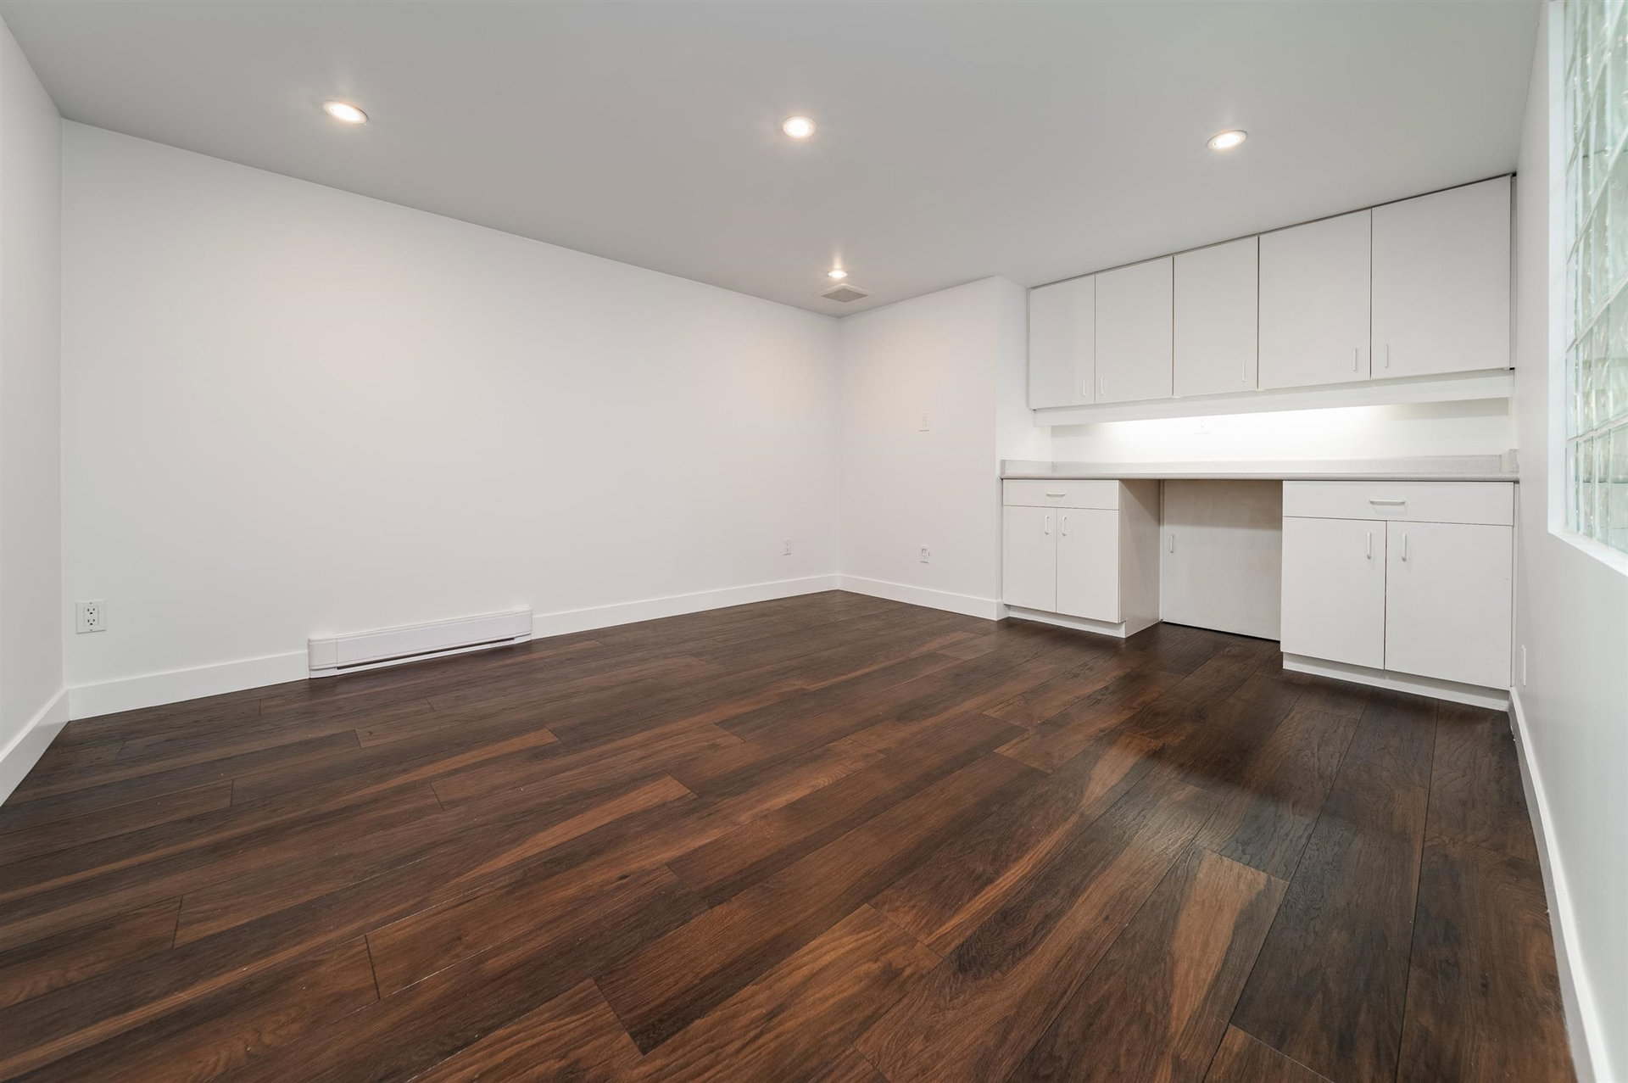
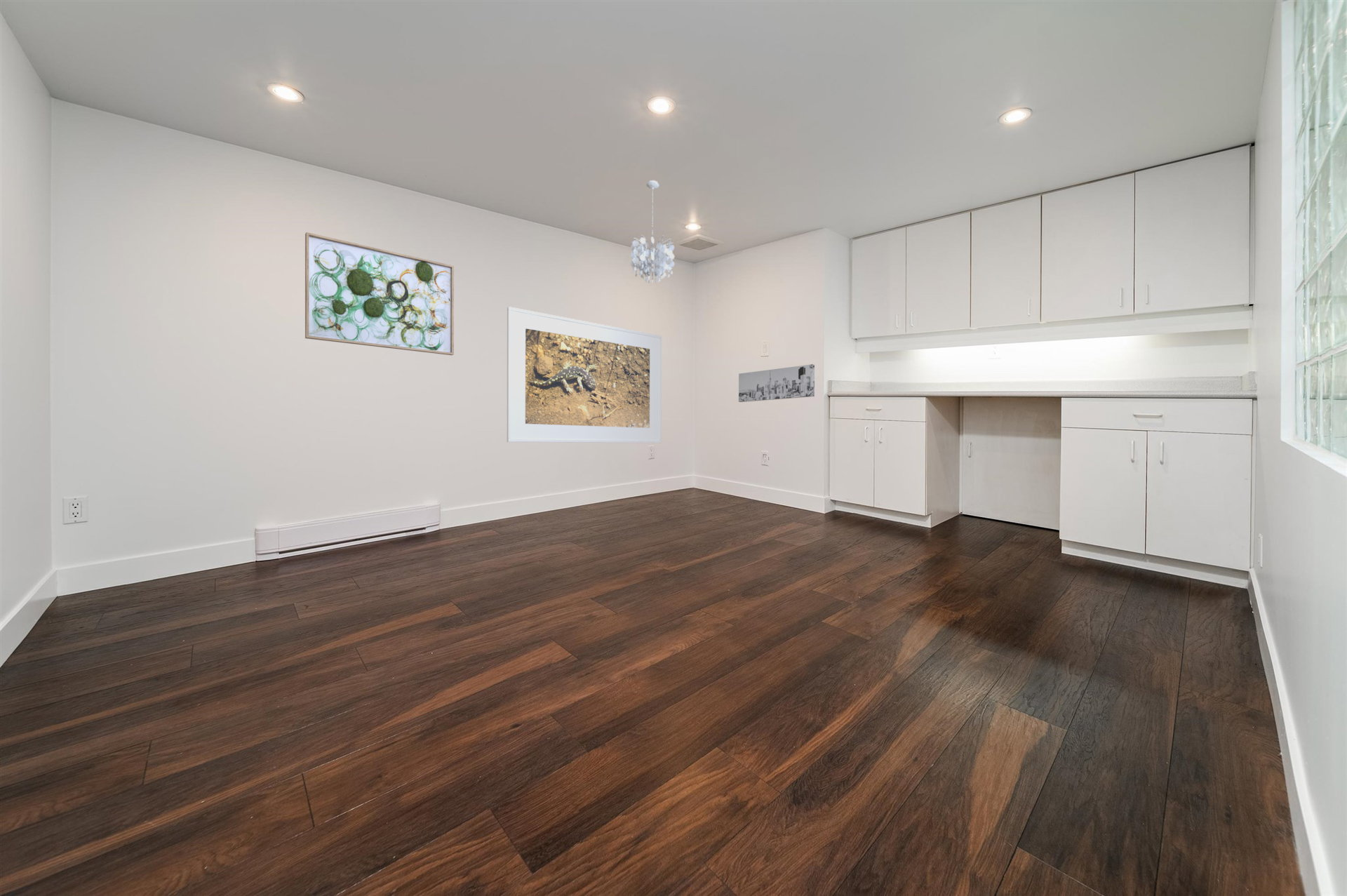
+ chandelier [630,180,675,284]
+ wall art [304,232,455,356]
+ wall art [738,363,815,403]
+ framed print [507,306,662,444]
